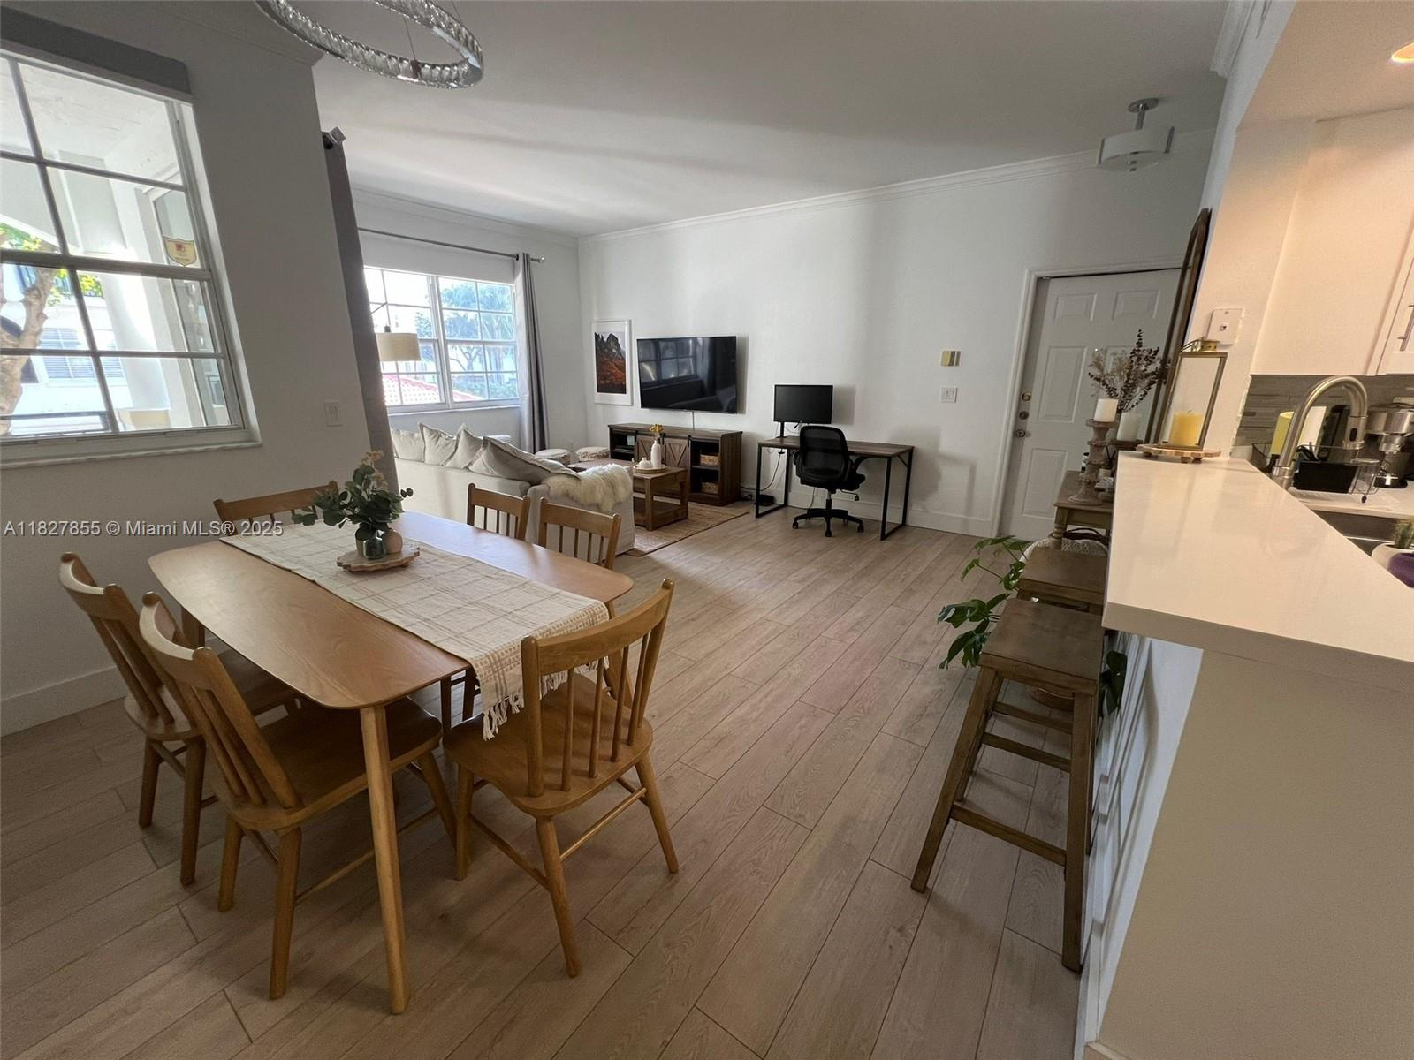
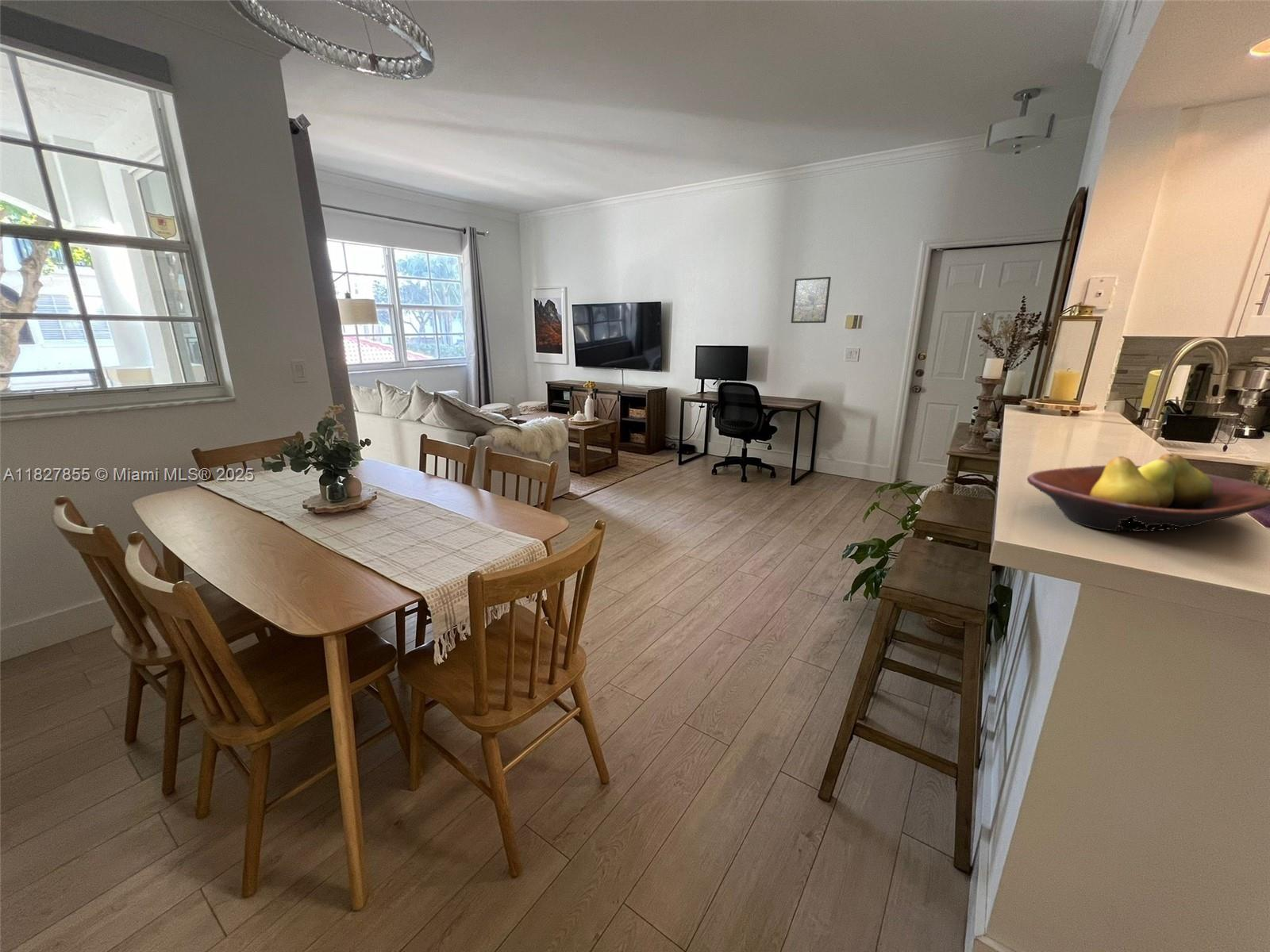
+ fruit bowl [1026,453,1270,532]
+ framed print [791,276,832,324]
